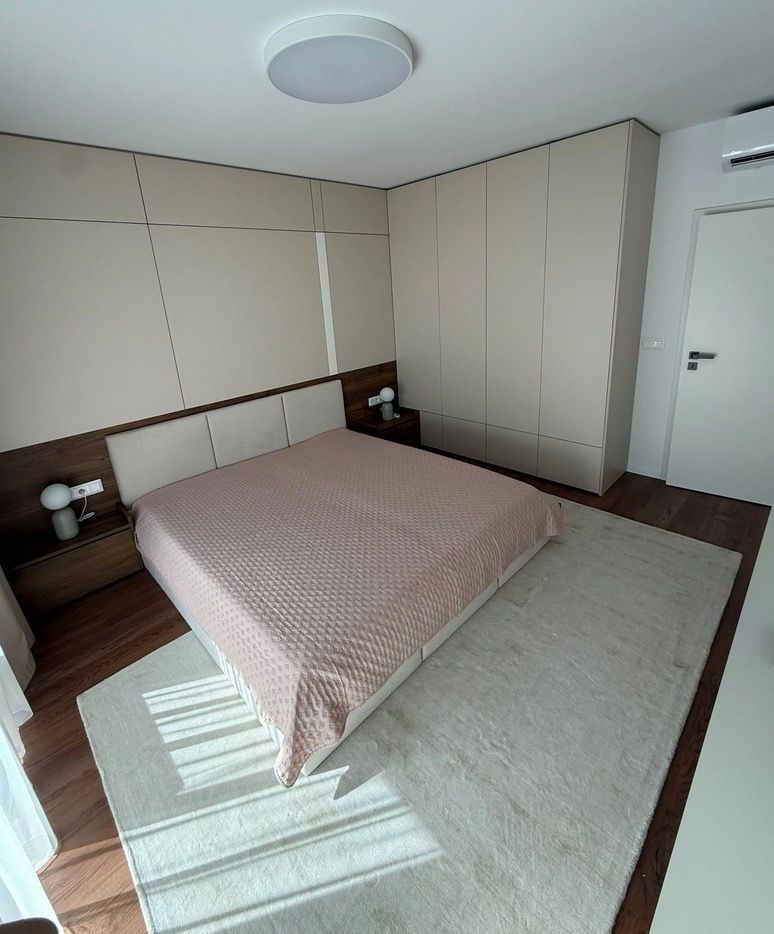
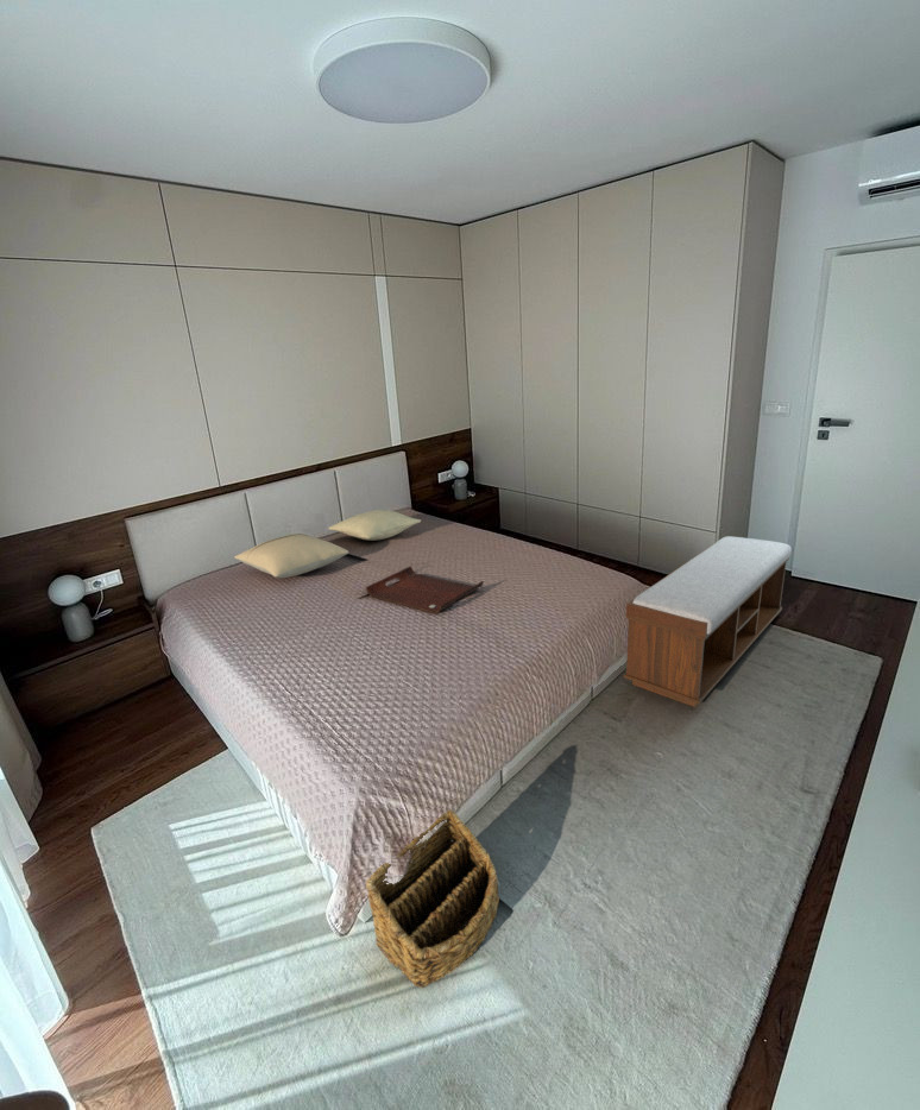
+ serving tray [365,565,485,614]
+ pillow [327,509,422,542]
+ bench [623,535,793,708]
+ basket [365,808,500,989]
+ pillow [233,532,349,579]
